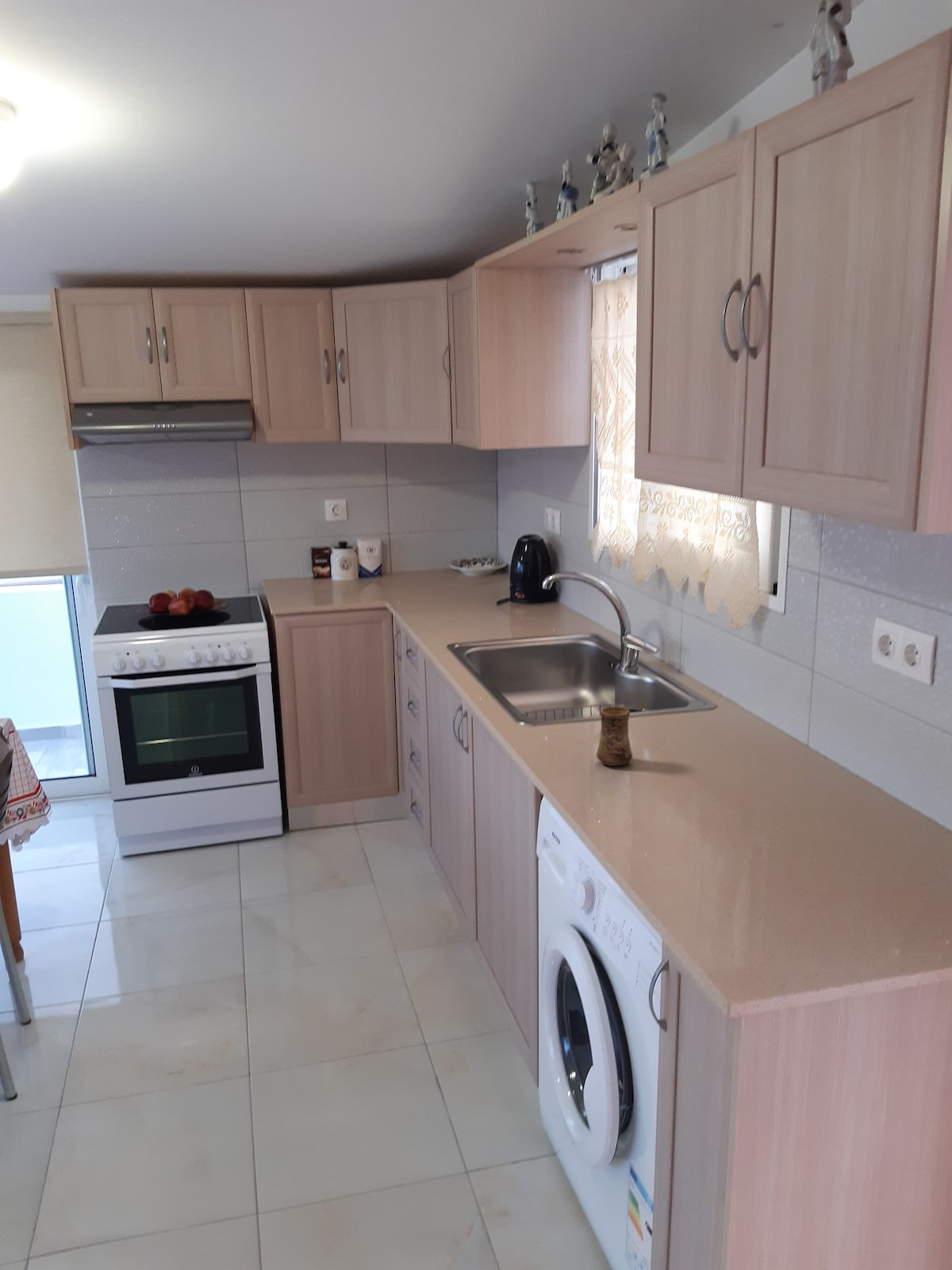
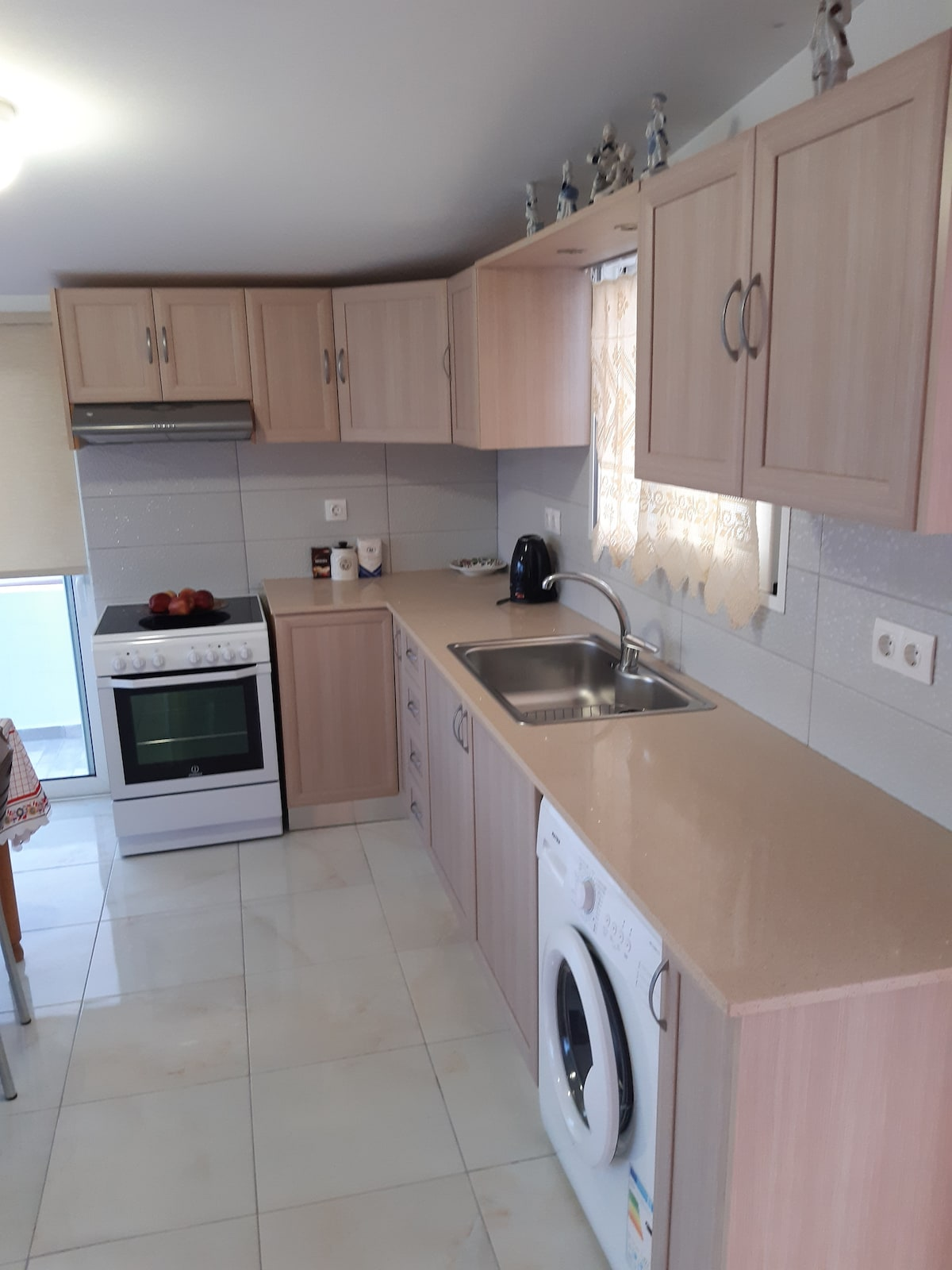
- cup [595,706,633,767]
